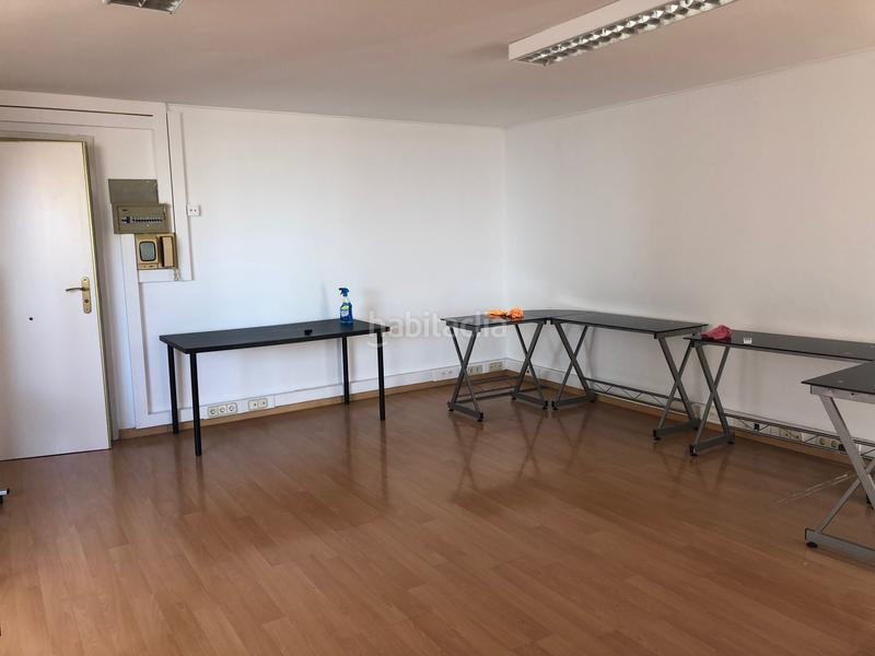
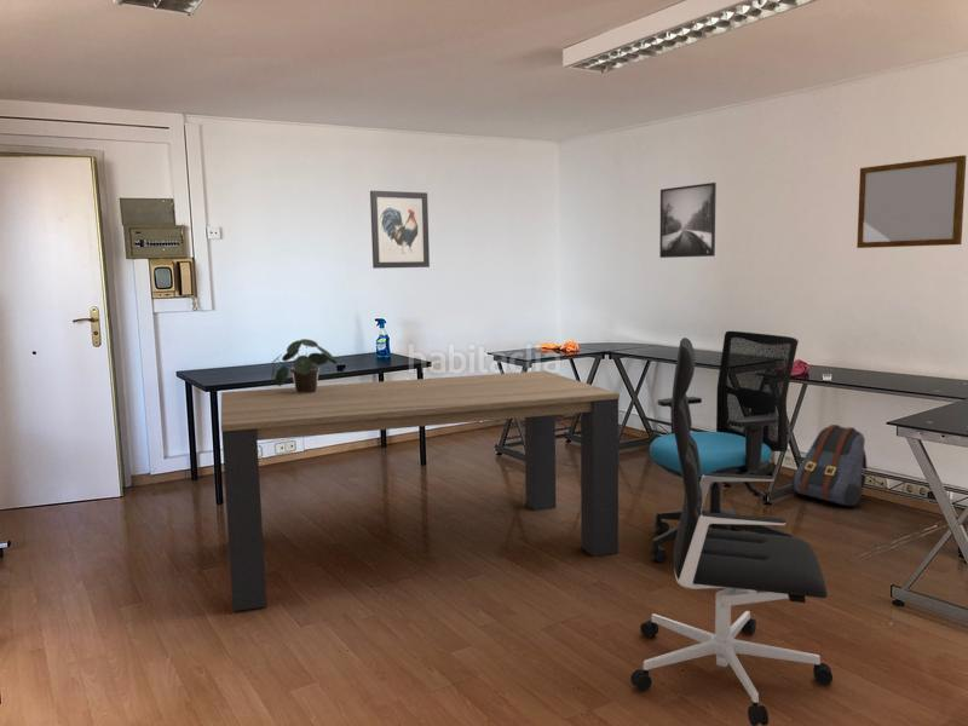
+ office chair [629,336,834,726]
+ office chair [649,330,800,563]
+ dining table [220,369,621,612]
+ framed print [658,182,718,259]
+ potted plant [269,338,338,393]
+ wall art [369,190,431,270]
+ backpack [790,424,868,507]
+ writing board [855,154,968,249]
